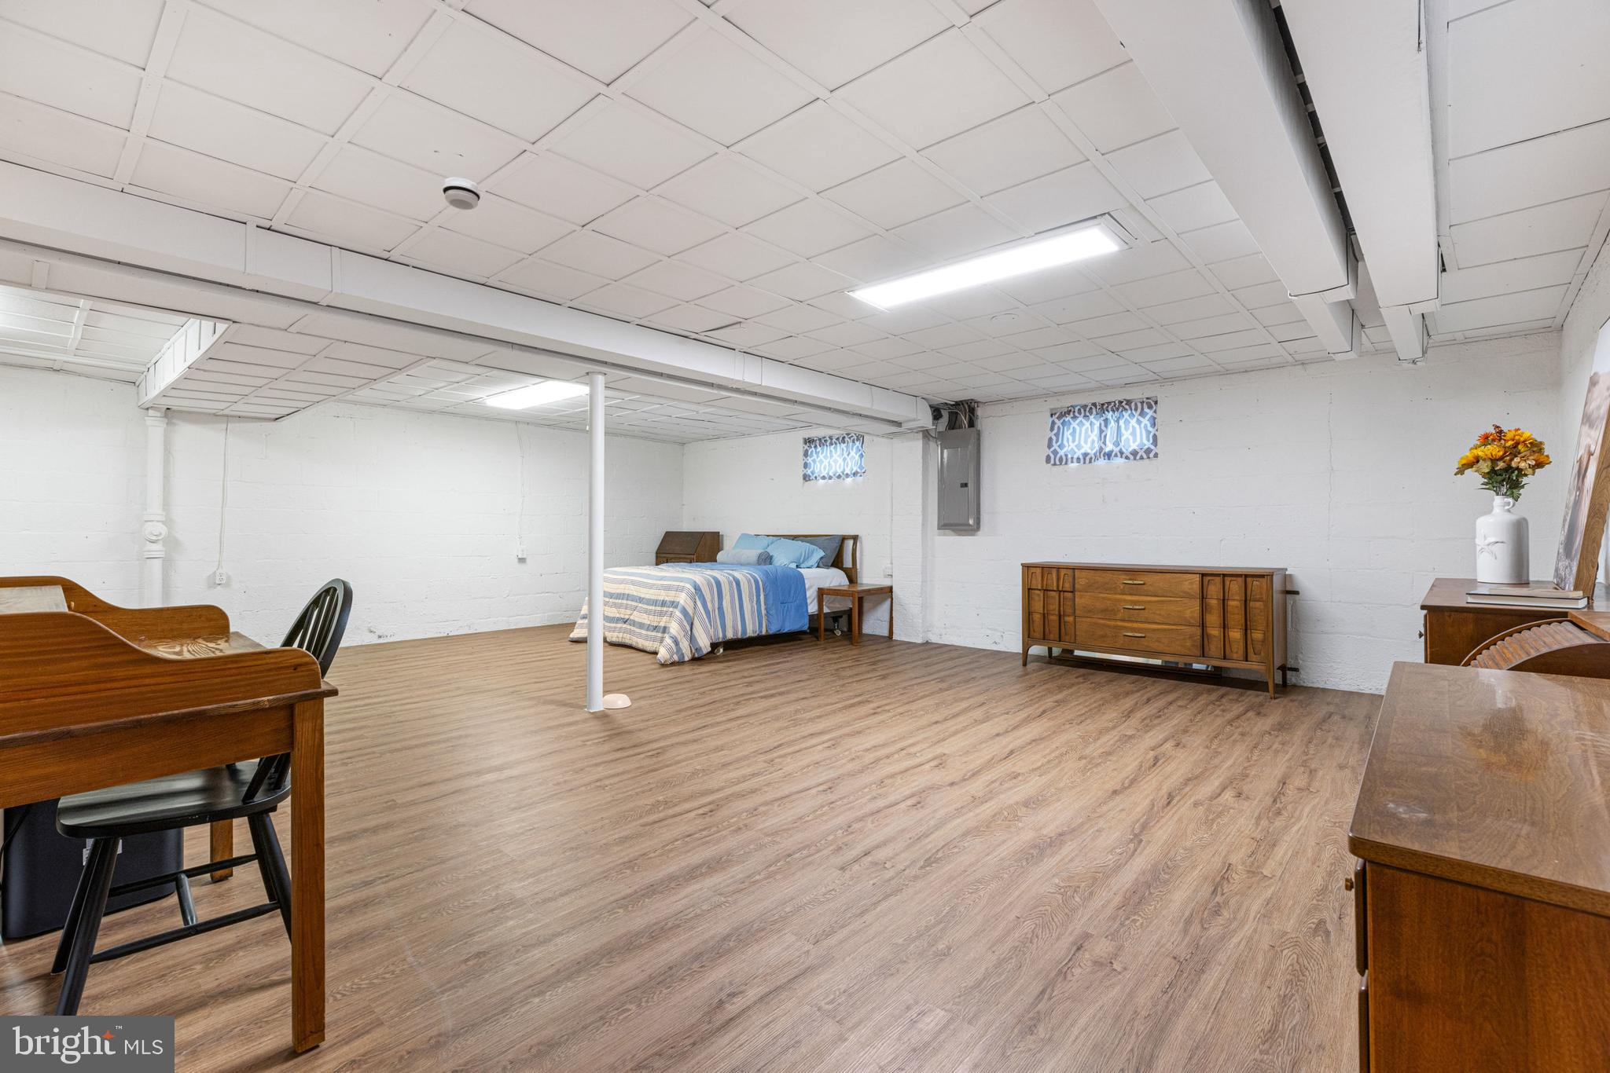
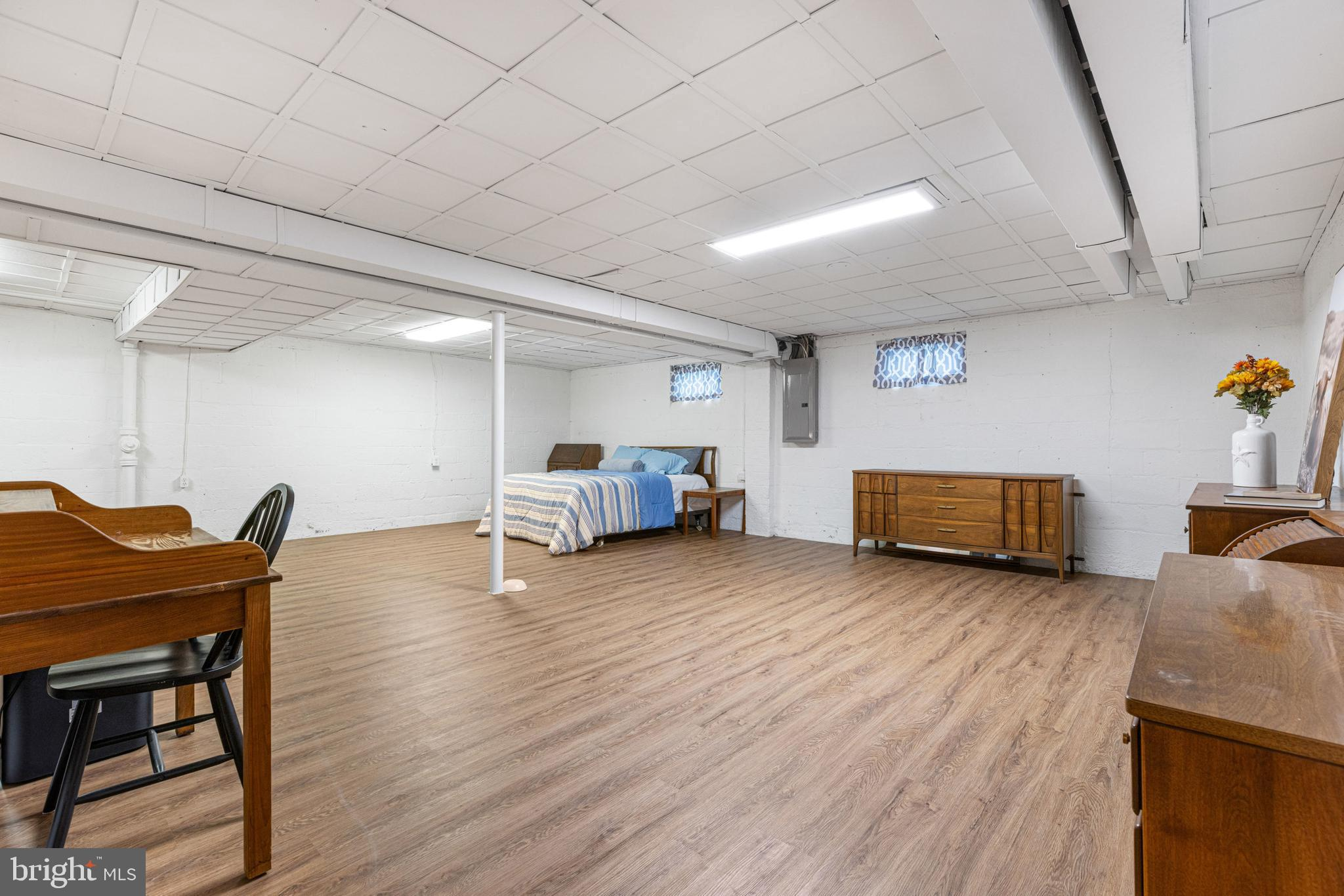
- smoke detector [442,177,482,211]
